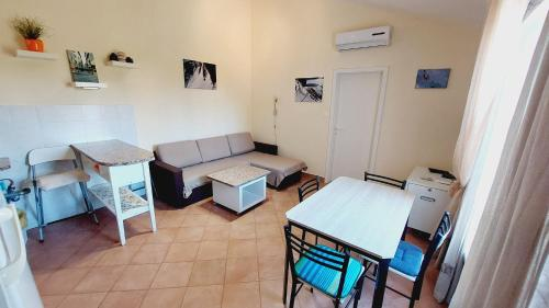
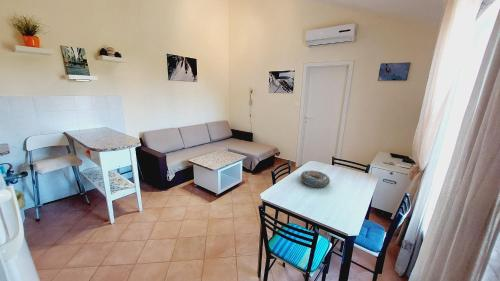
+ decorative bowl [300,170,331,188]
